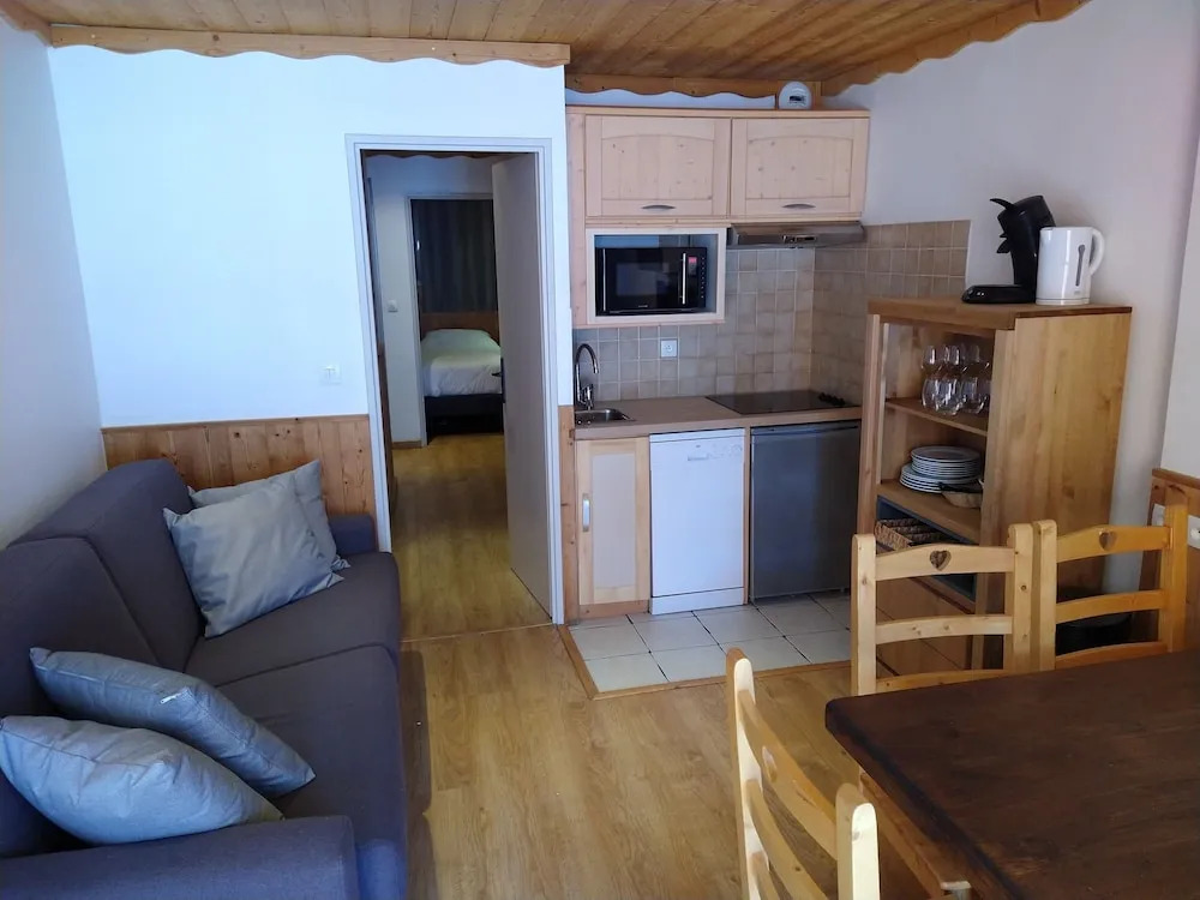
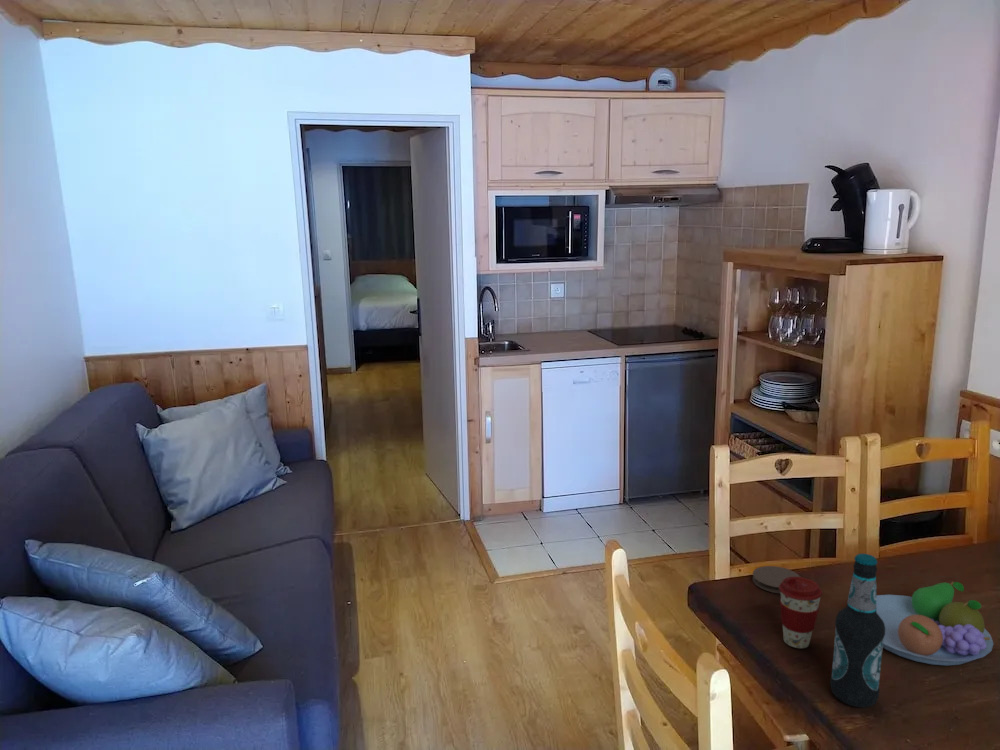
+ coffee cup [779,576,823,649]
+ coaster [751,565,801,595]
+ fruit bowl [876,581,994,667]
+ bottle [829,553,885,709]
